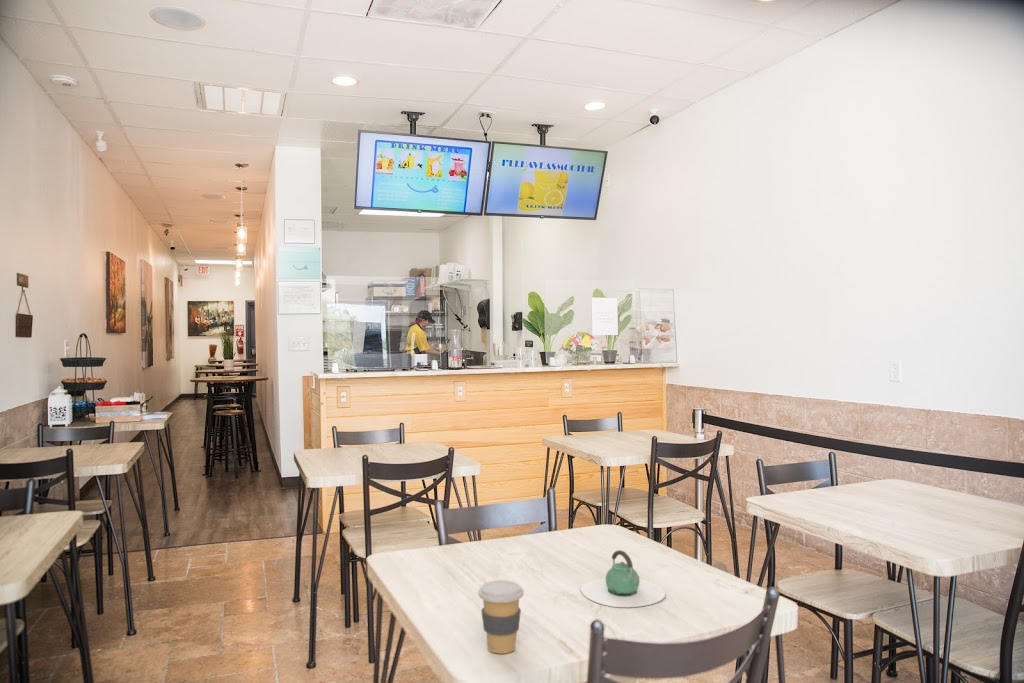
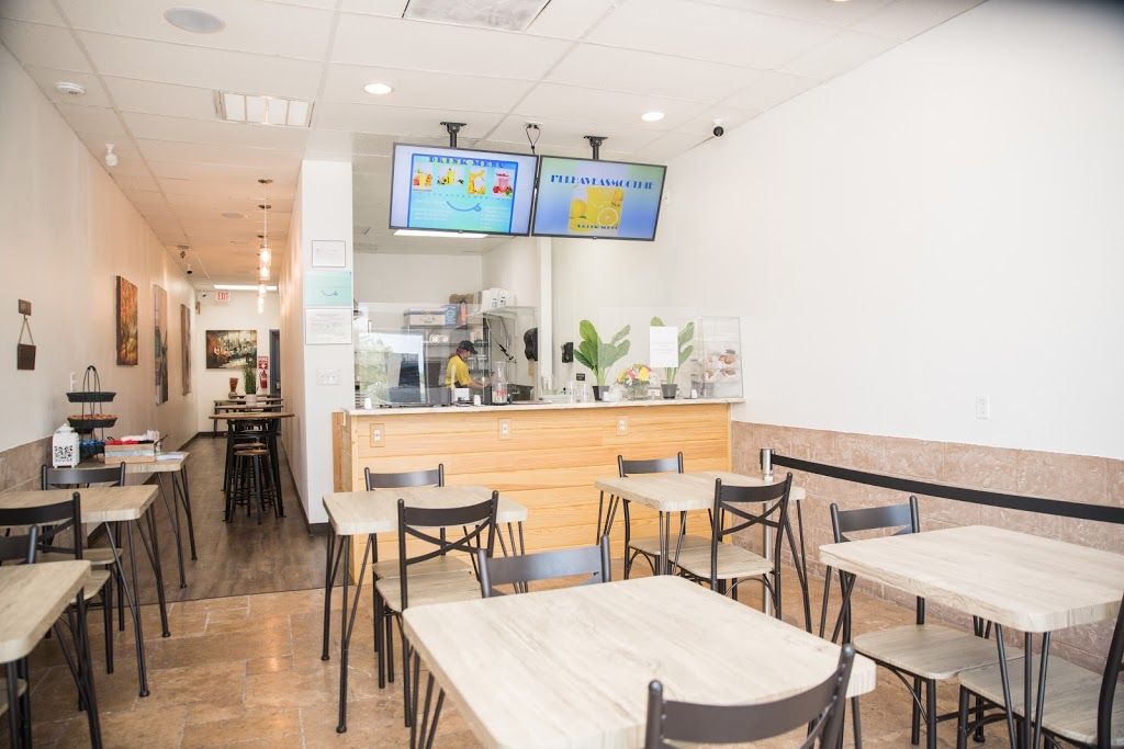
- teapot [580,549,666,608]
- coffee cup [477,579,525,655]
